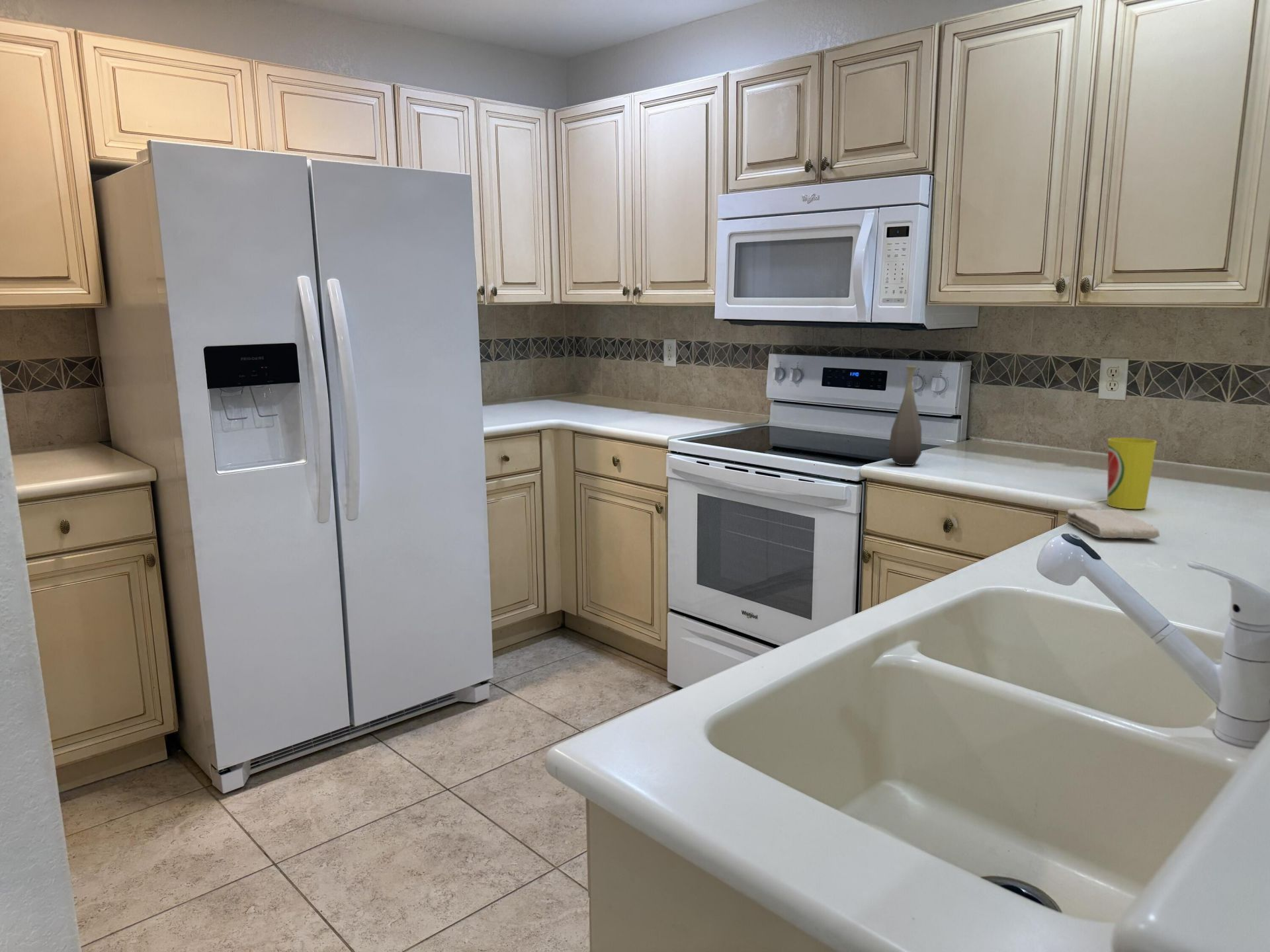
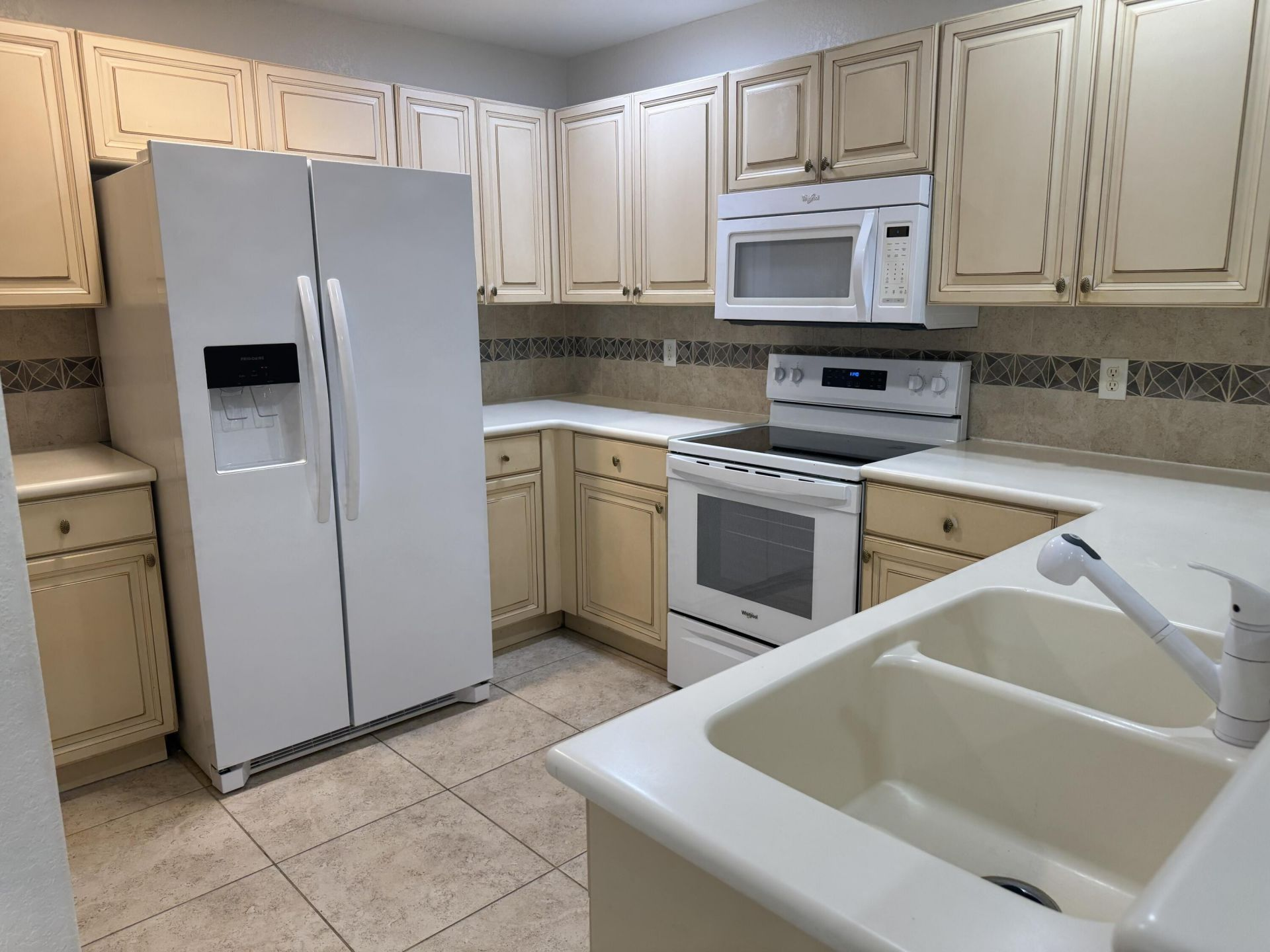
- washcloth [1065,508,1160,539]
- cup [1107,437,1158,510]
- bottle [887,365,922,466]
